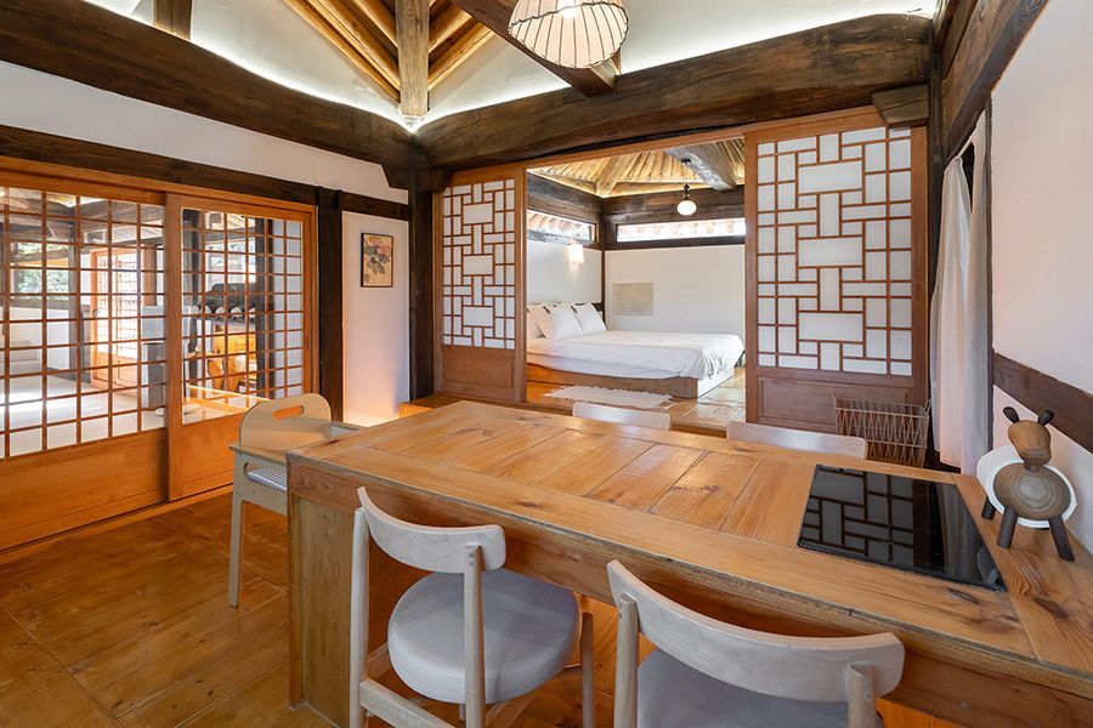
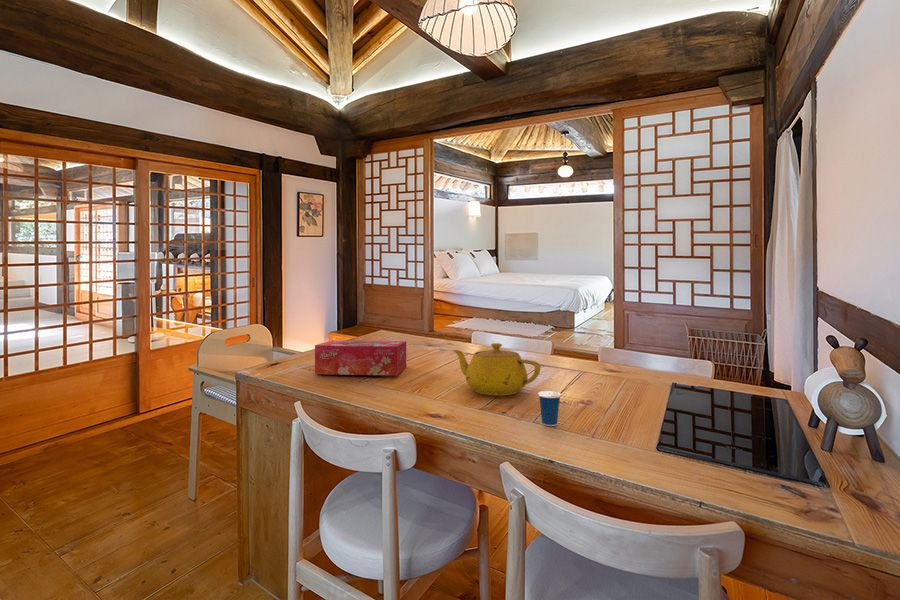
+ tissue box [314,340,407,377]
+ cup [537,379,562,427]
+ teapot [451,342,541,396]
